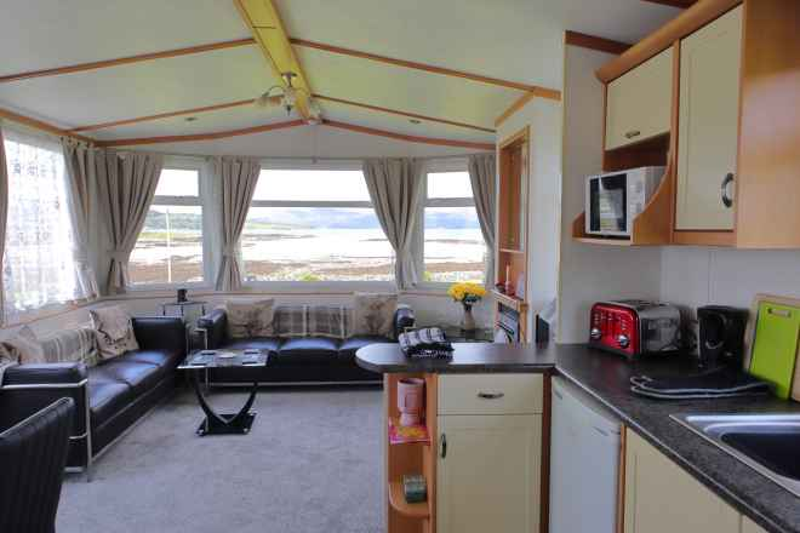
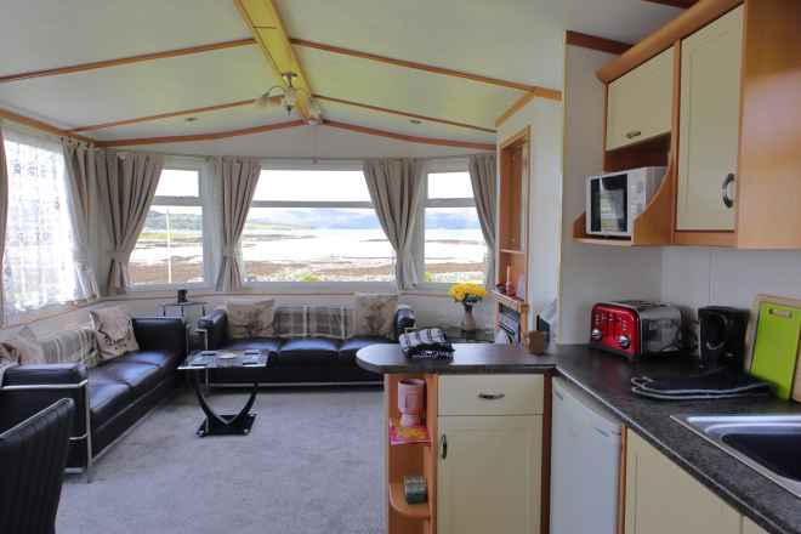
+ mug [519,329,549,356]
